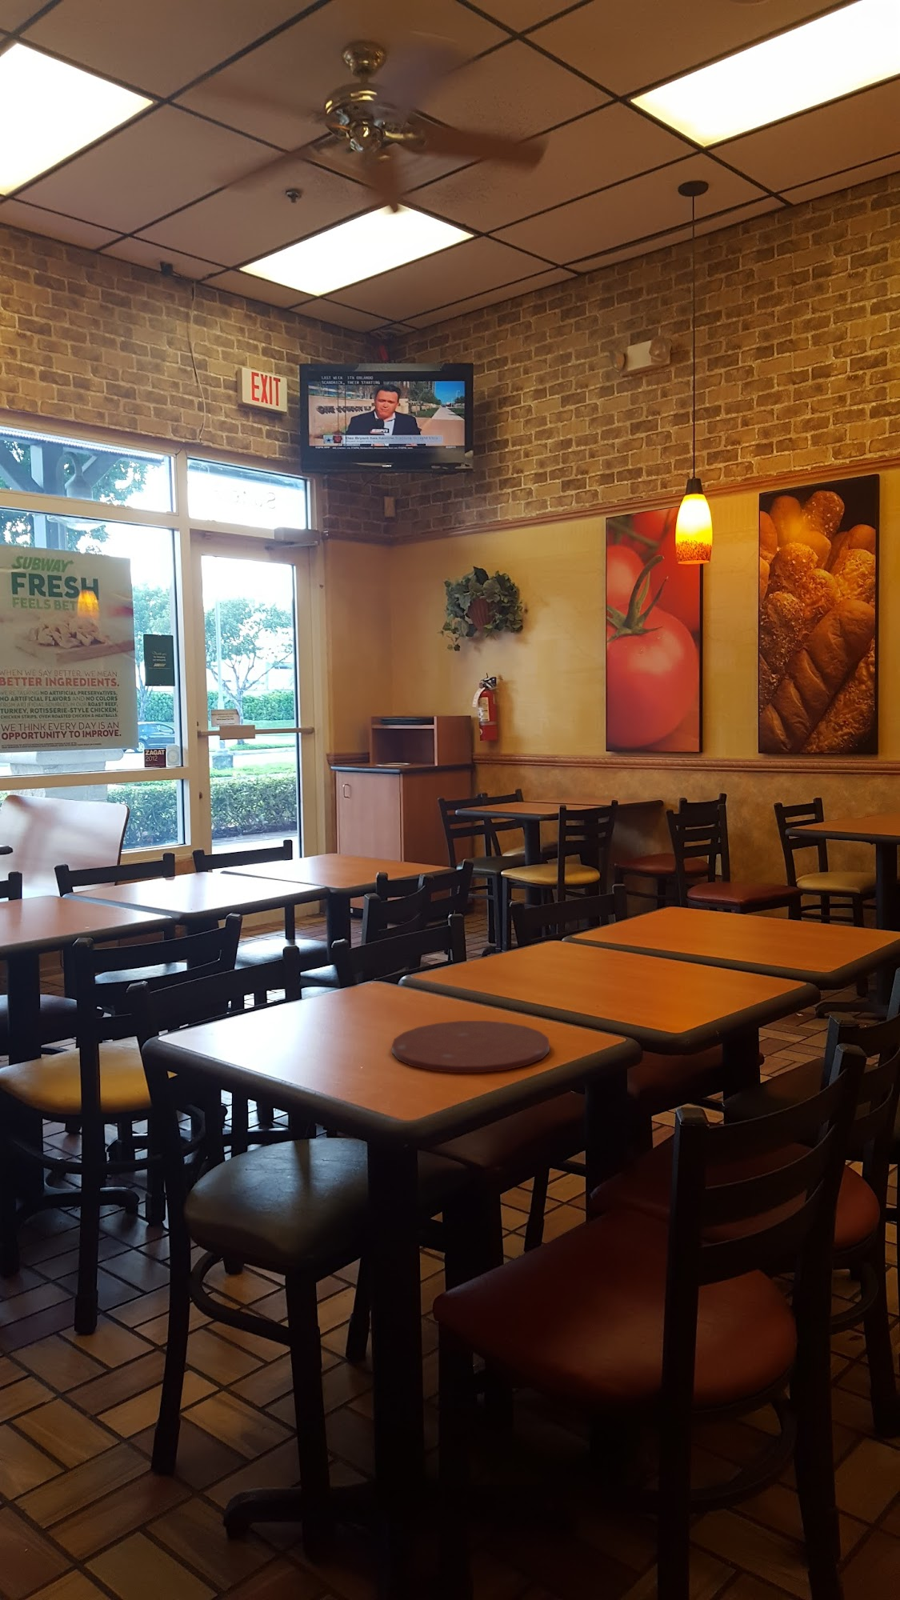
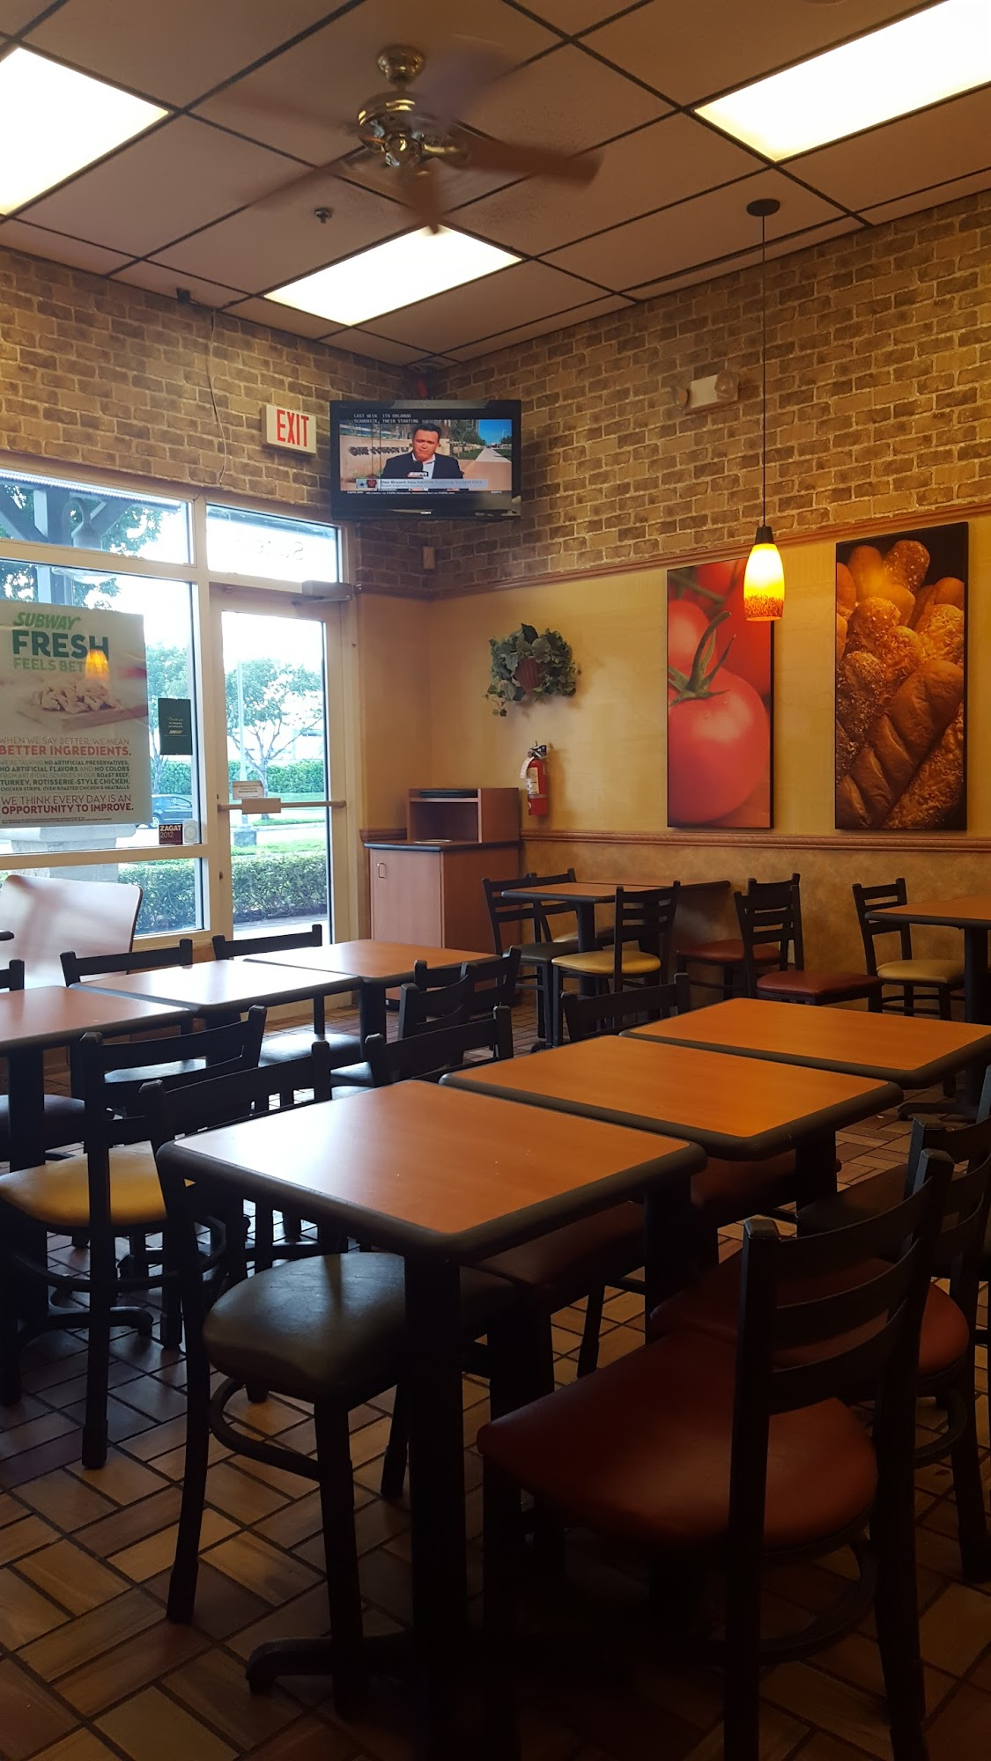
- plate [391,1020,551,1074]
